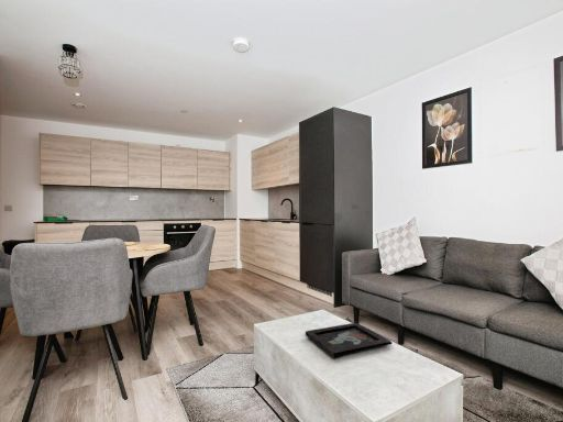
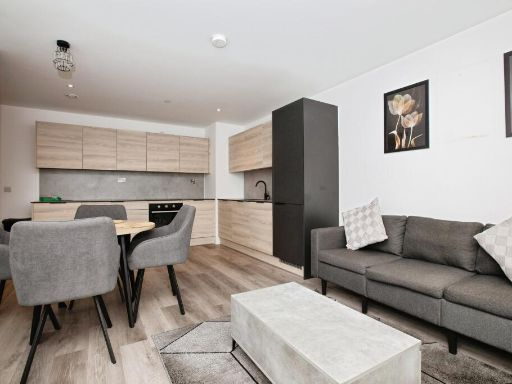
- decorative tray [305,322,393,359]
